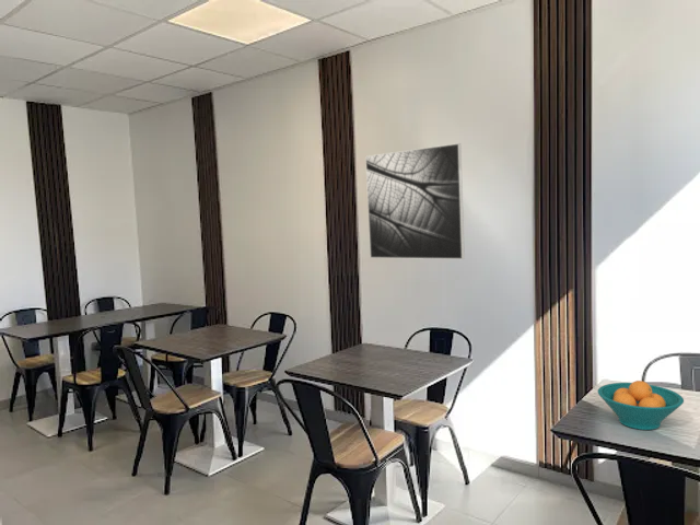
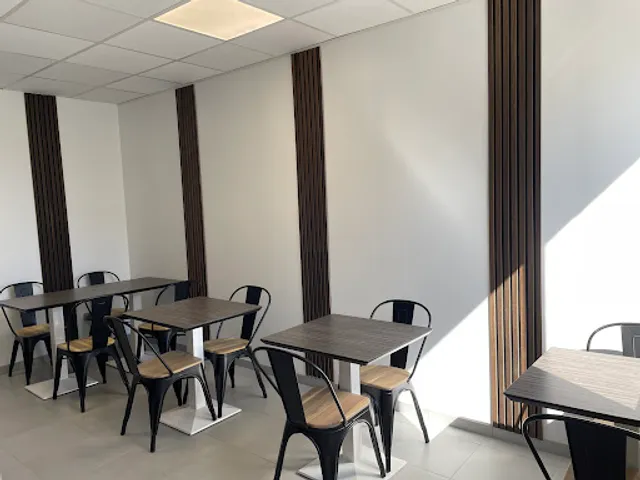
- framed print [364,142,466,260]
- fruit bowl [596,380,685,431]
